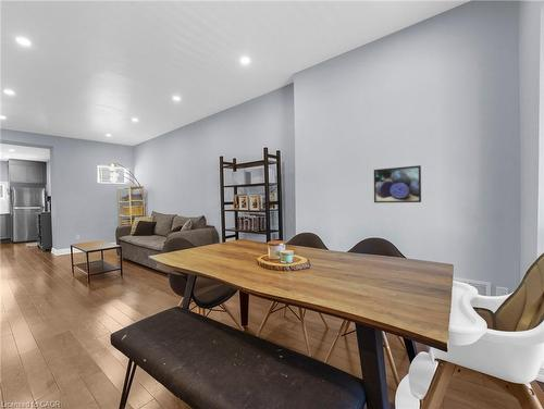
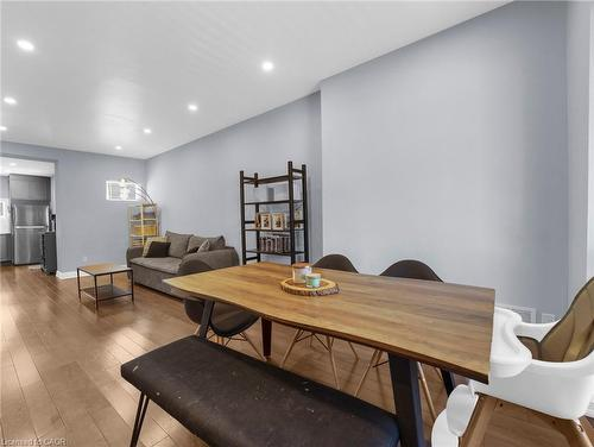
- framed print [373,164,422,203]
